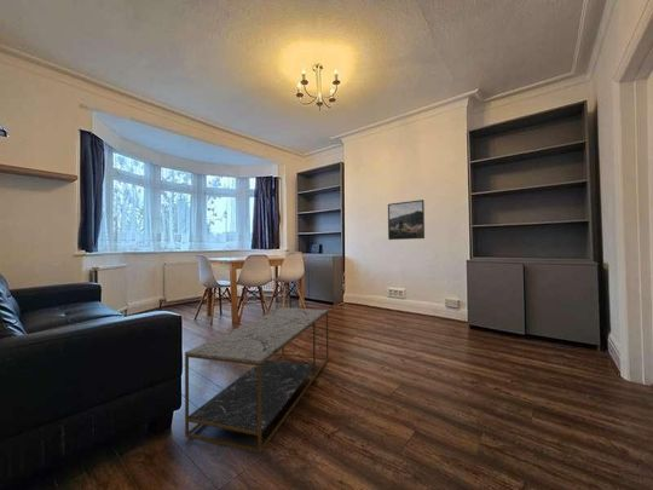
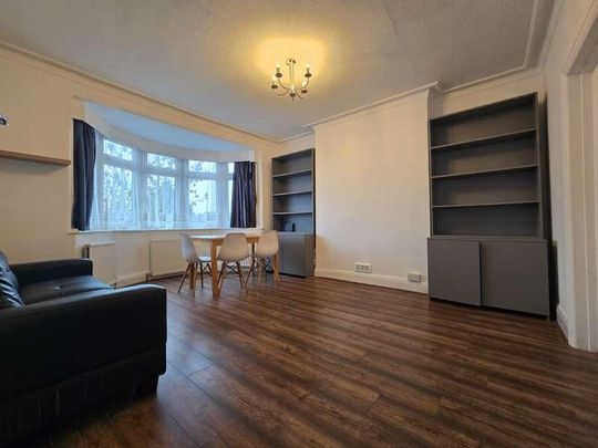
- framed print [387,198,426,241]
- coffee table [184,306,330,454]
